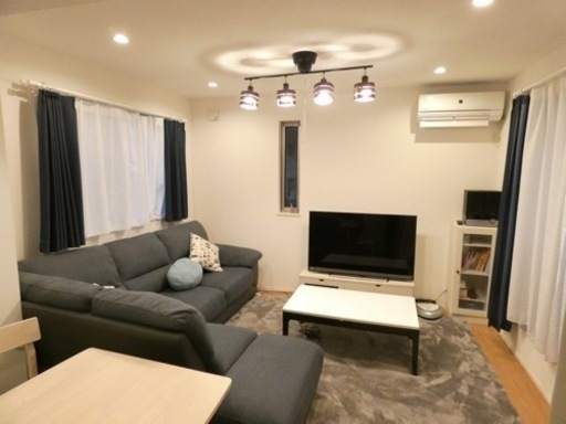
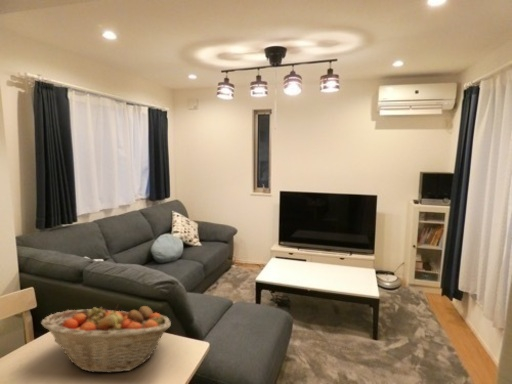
+ fruit basket [40,303,172,374]
